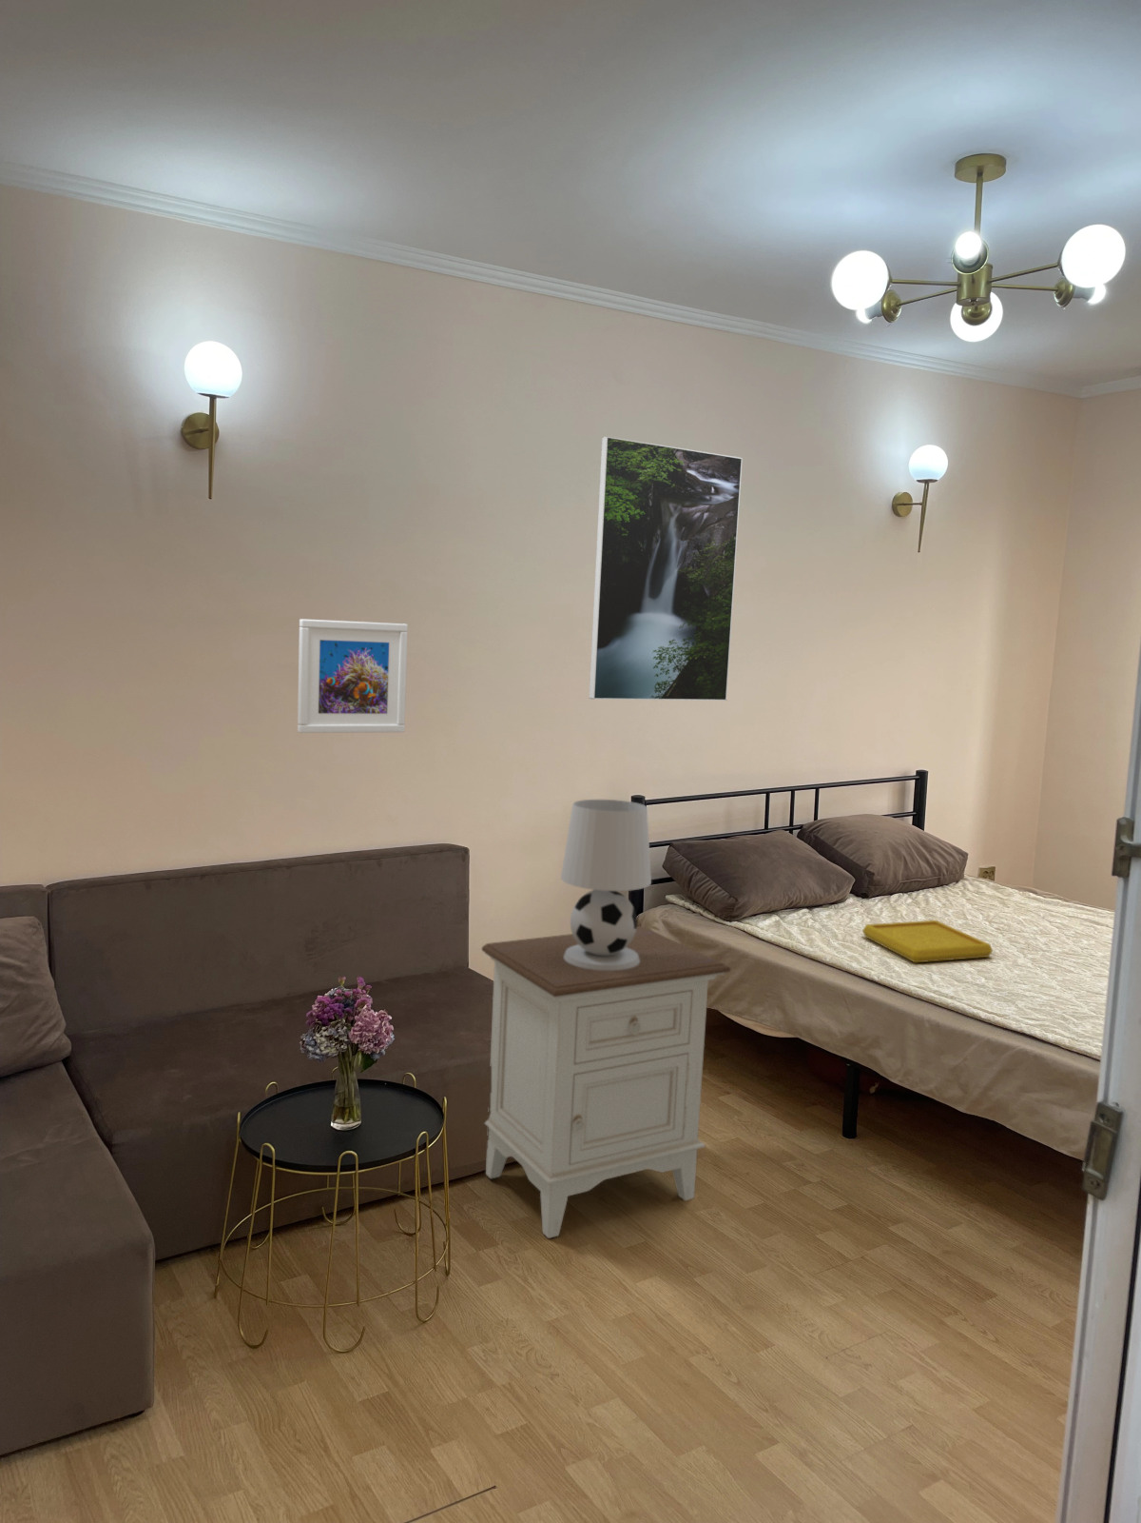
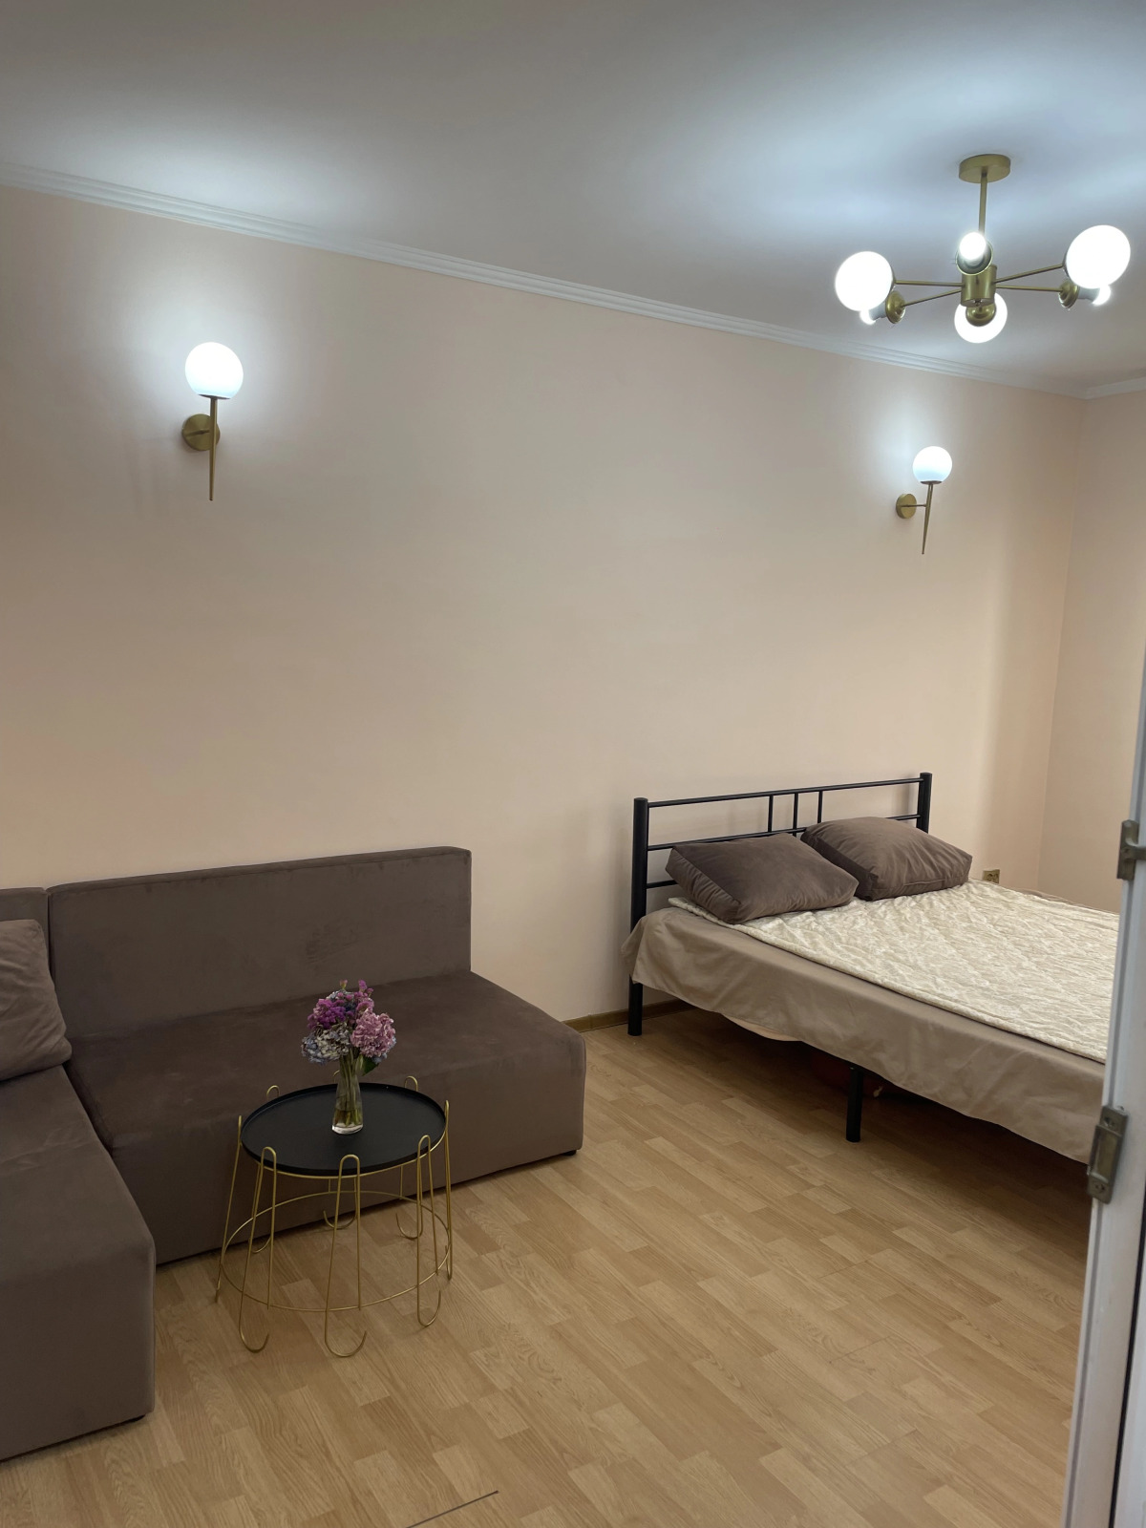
- nightstand [481,926,732,1239]
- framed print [297,618,409,734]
- serving tray [862,920,994,964]
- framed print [587,437,743,702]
- table lamp [560,799,652,971]
